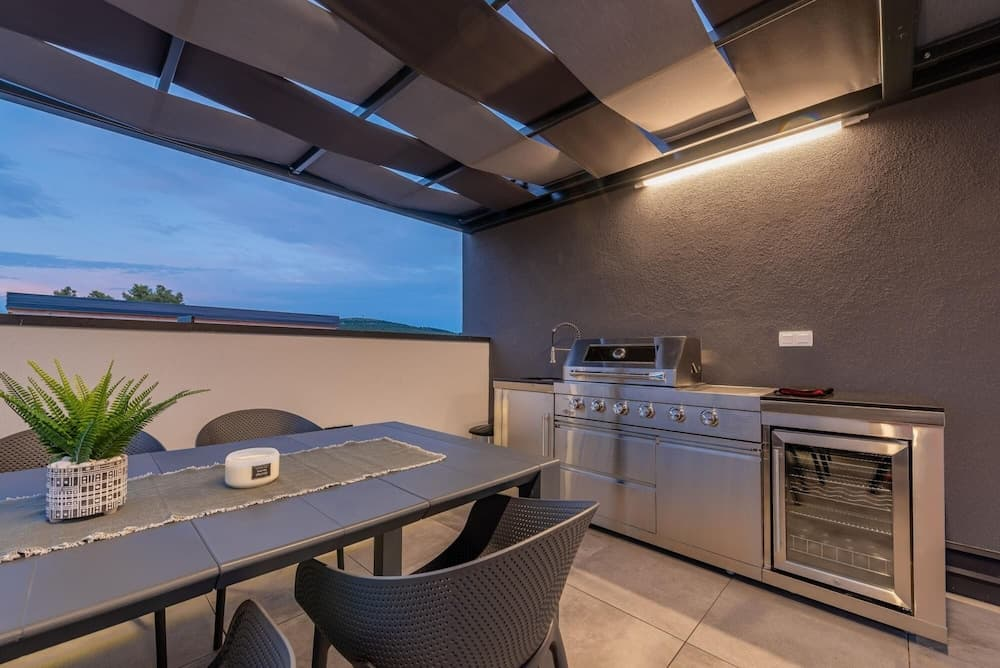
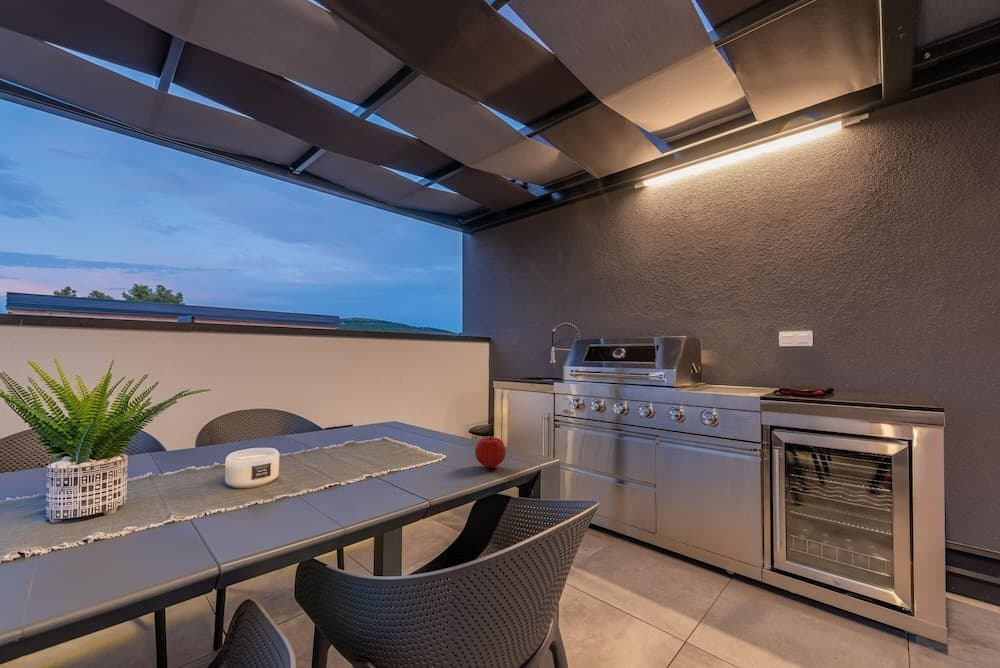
+ fruit [474,434,507,469]
